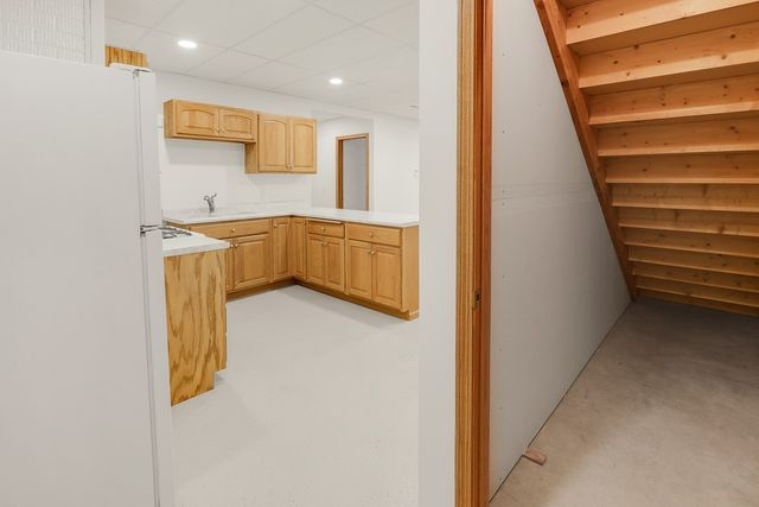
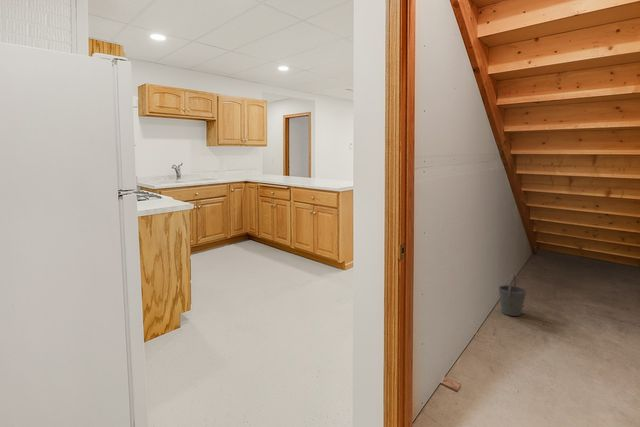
+ bucket [497,274,528,317]
